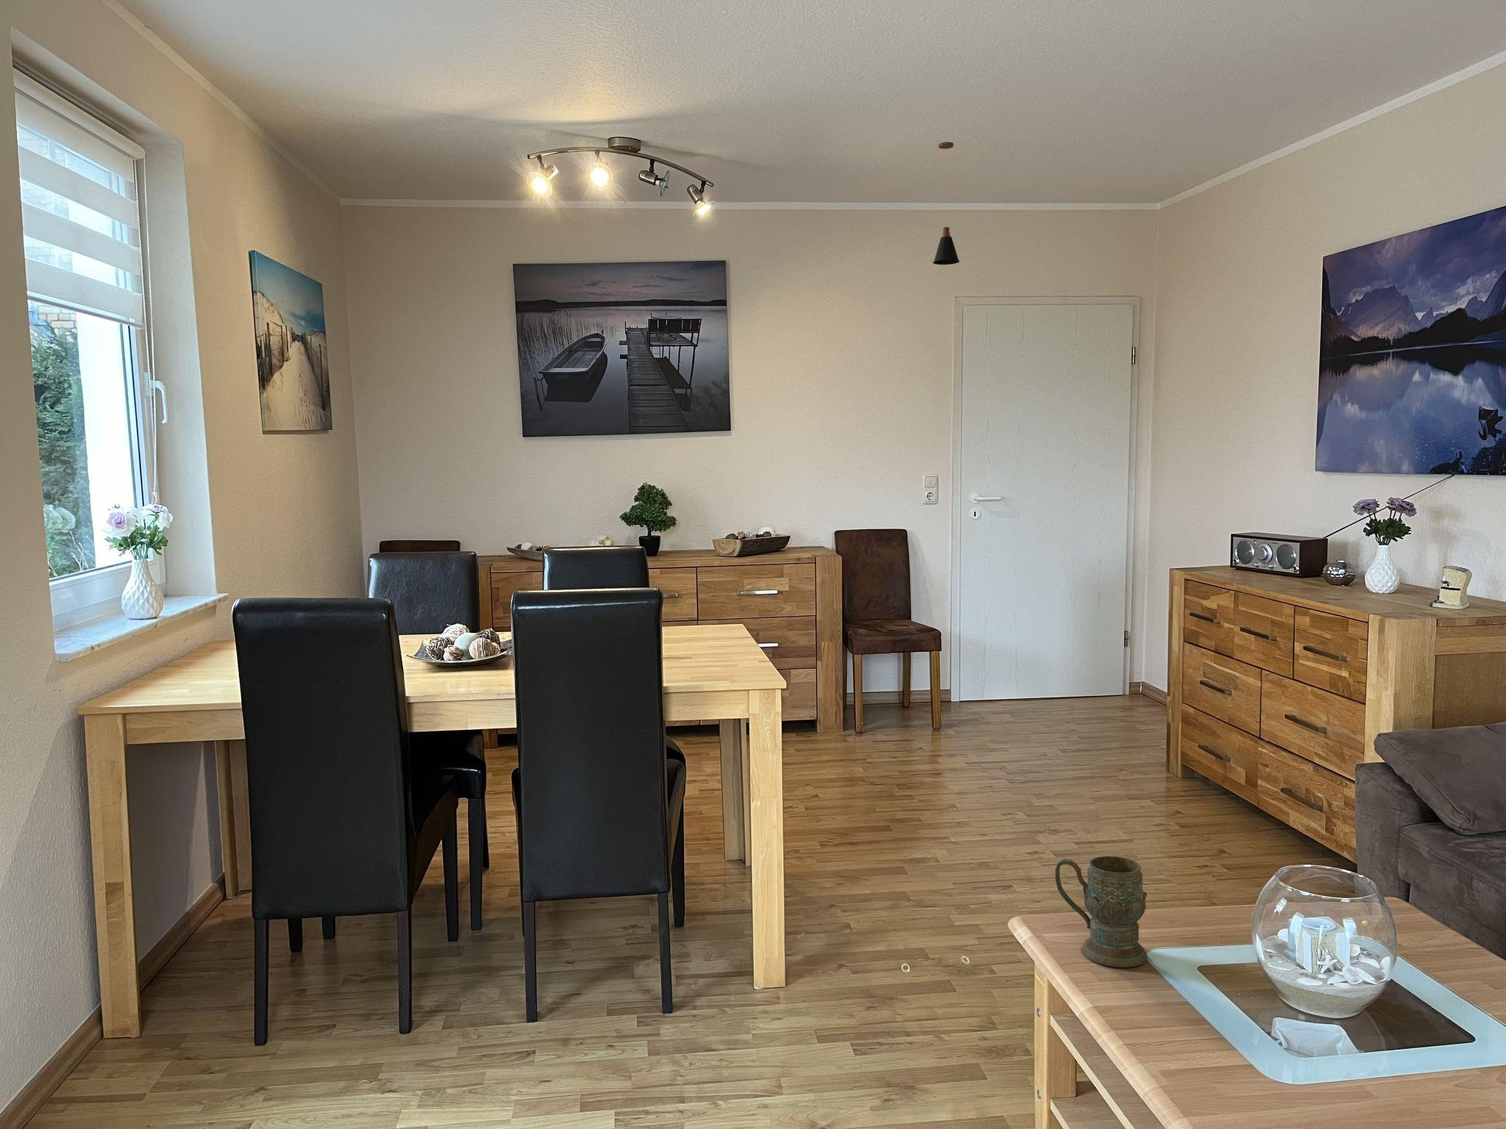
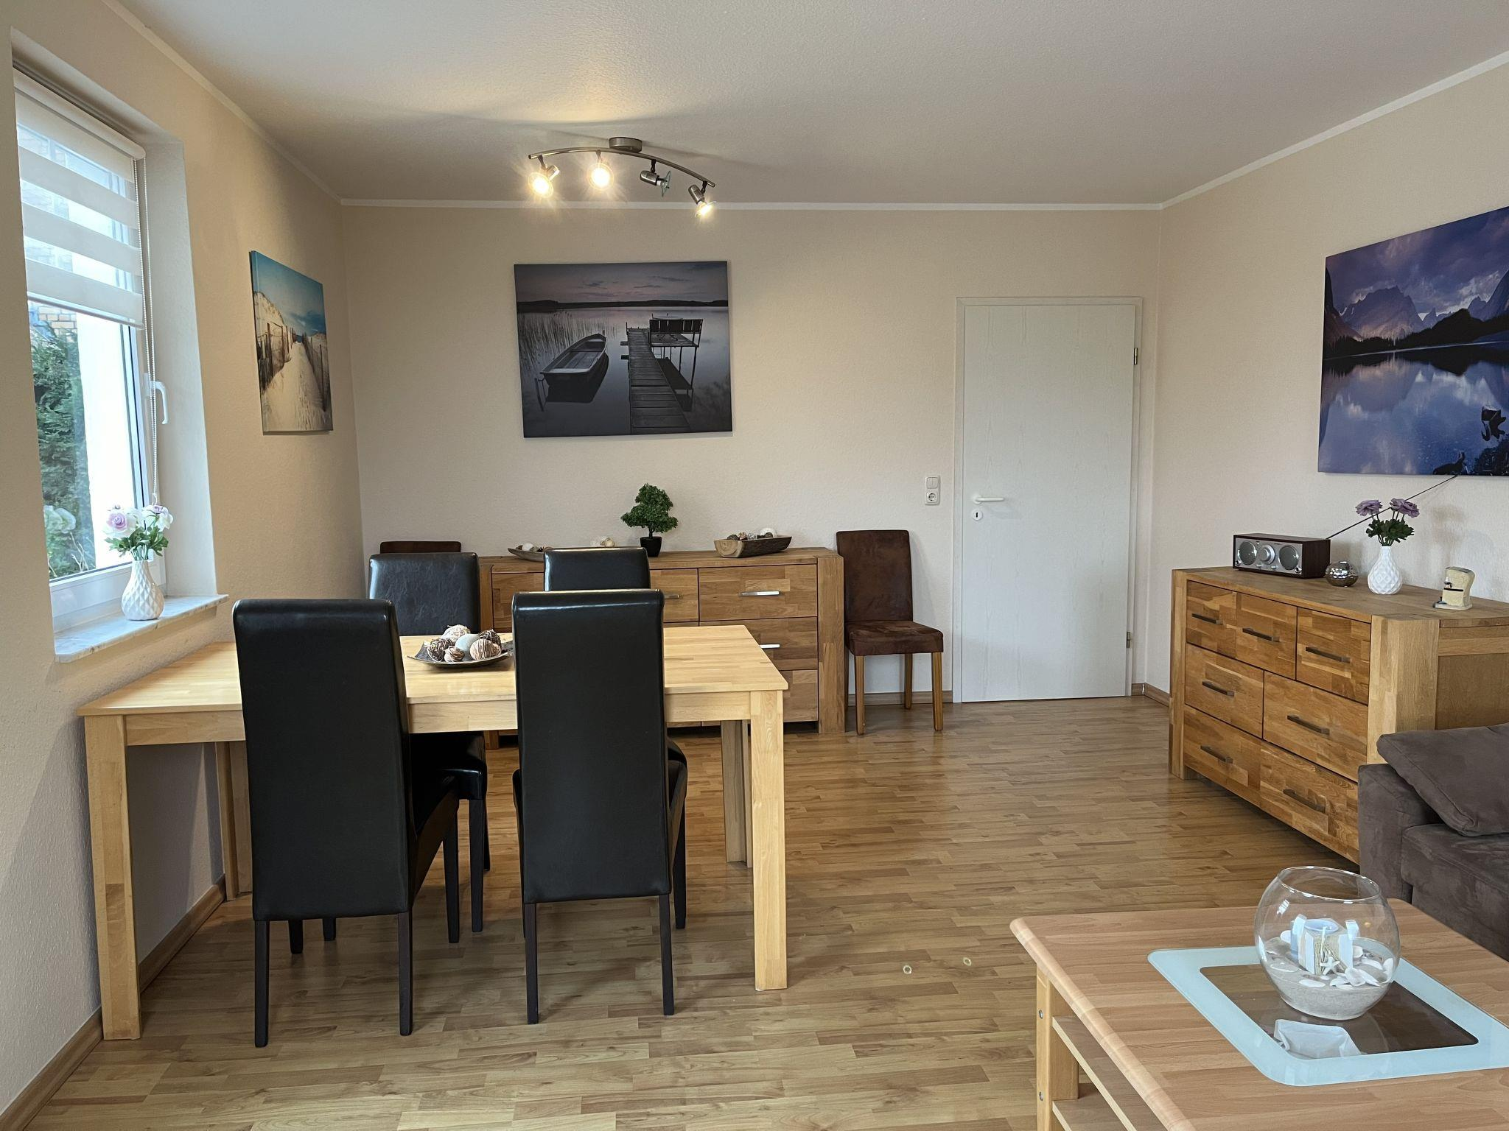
- pendant lamp [932,141,961,266]
- mug [1054,855,1148,968]
